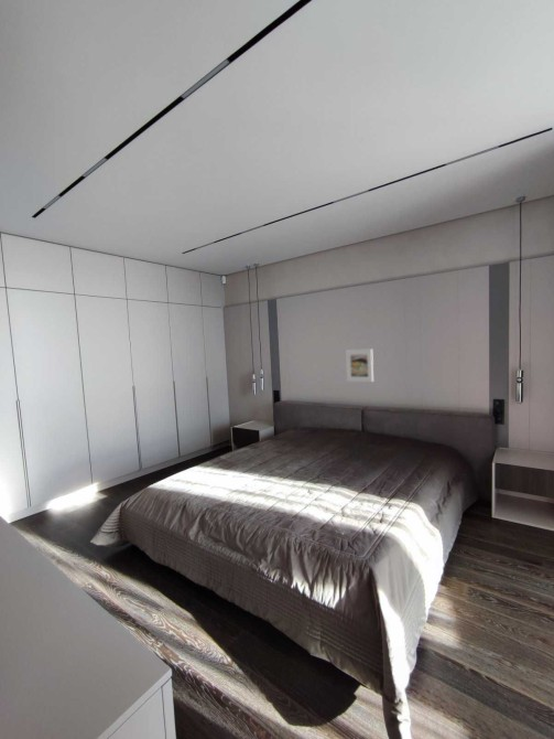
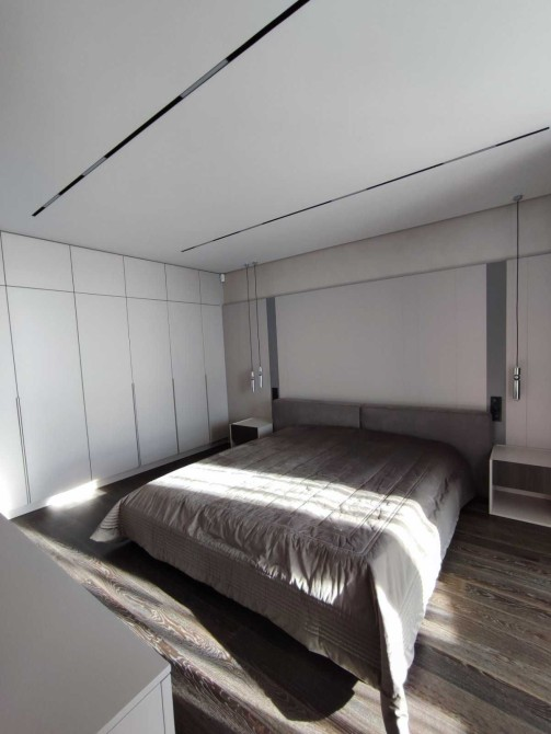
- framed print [345,347,374,383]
